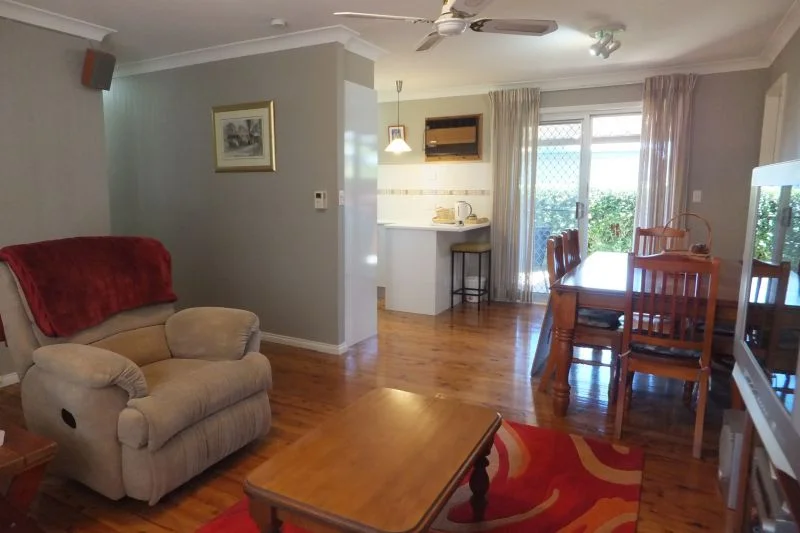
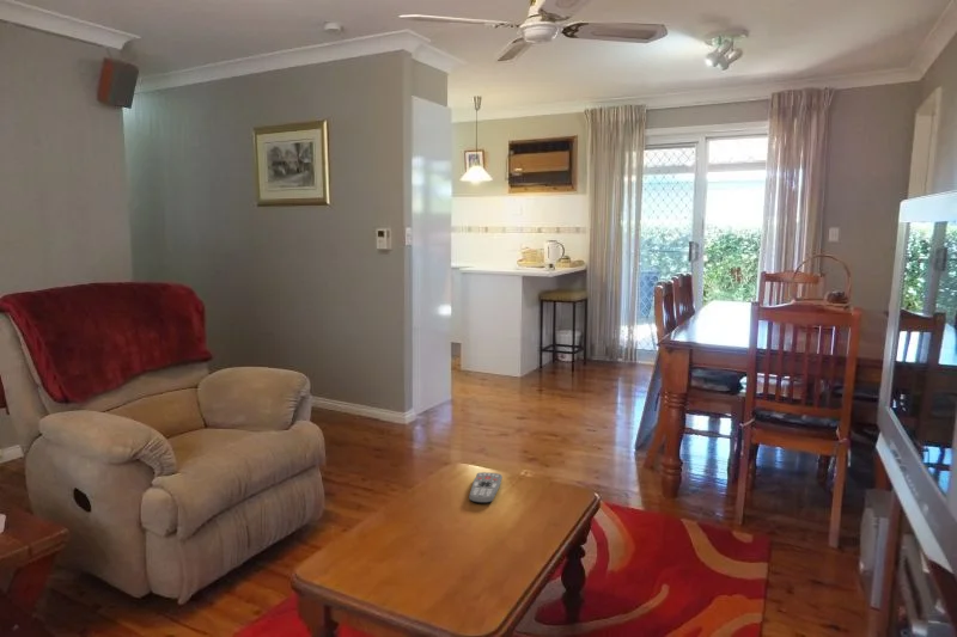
+ remote control [468,471,504,504]
